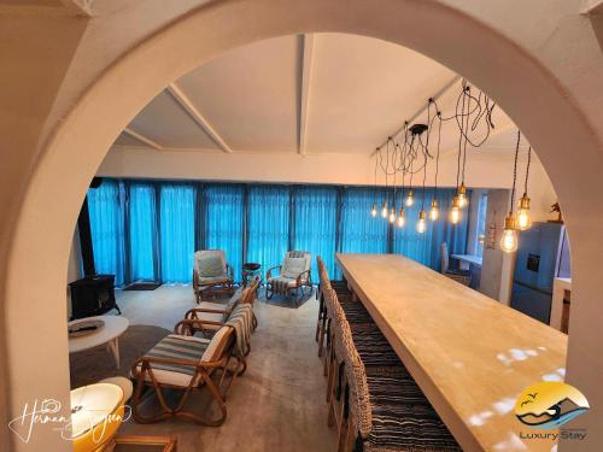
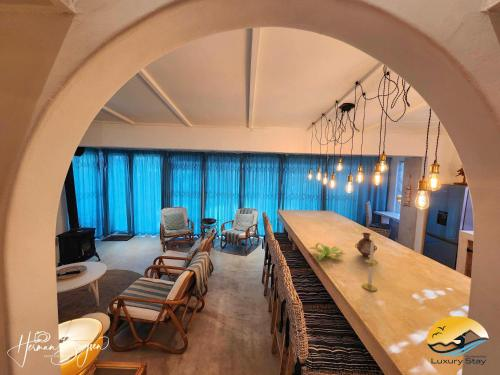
+ vase [354,232,378,257]
+ candle [361,239,379,292]
+ plant [308,242,346,261]
